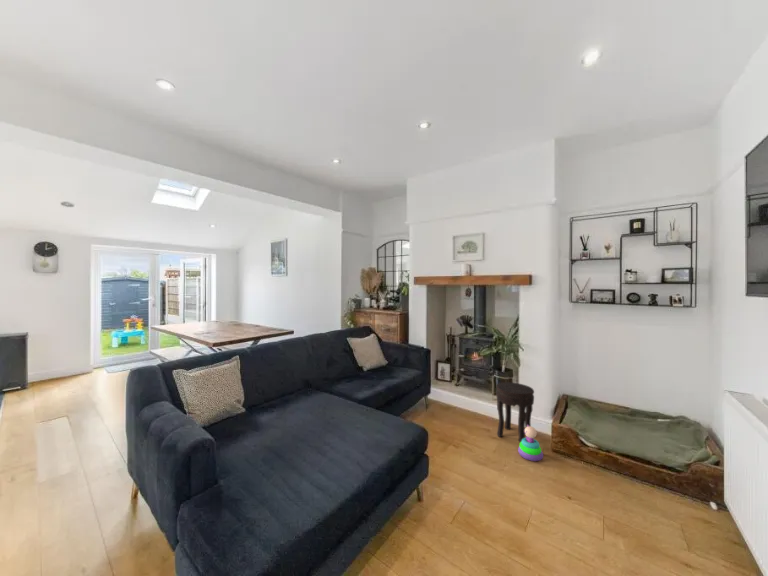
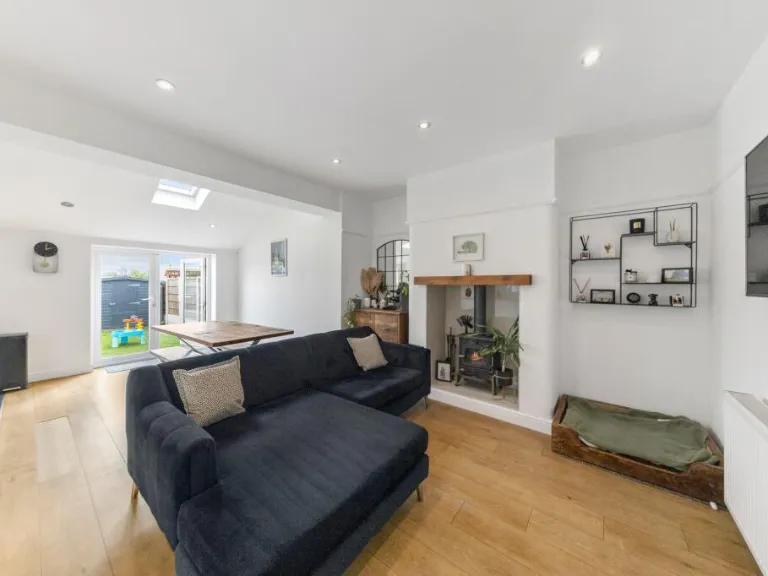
- side table [495,381,535,443]
- stacking toy [517,425,544,462]
